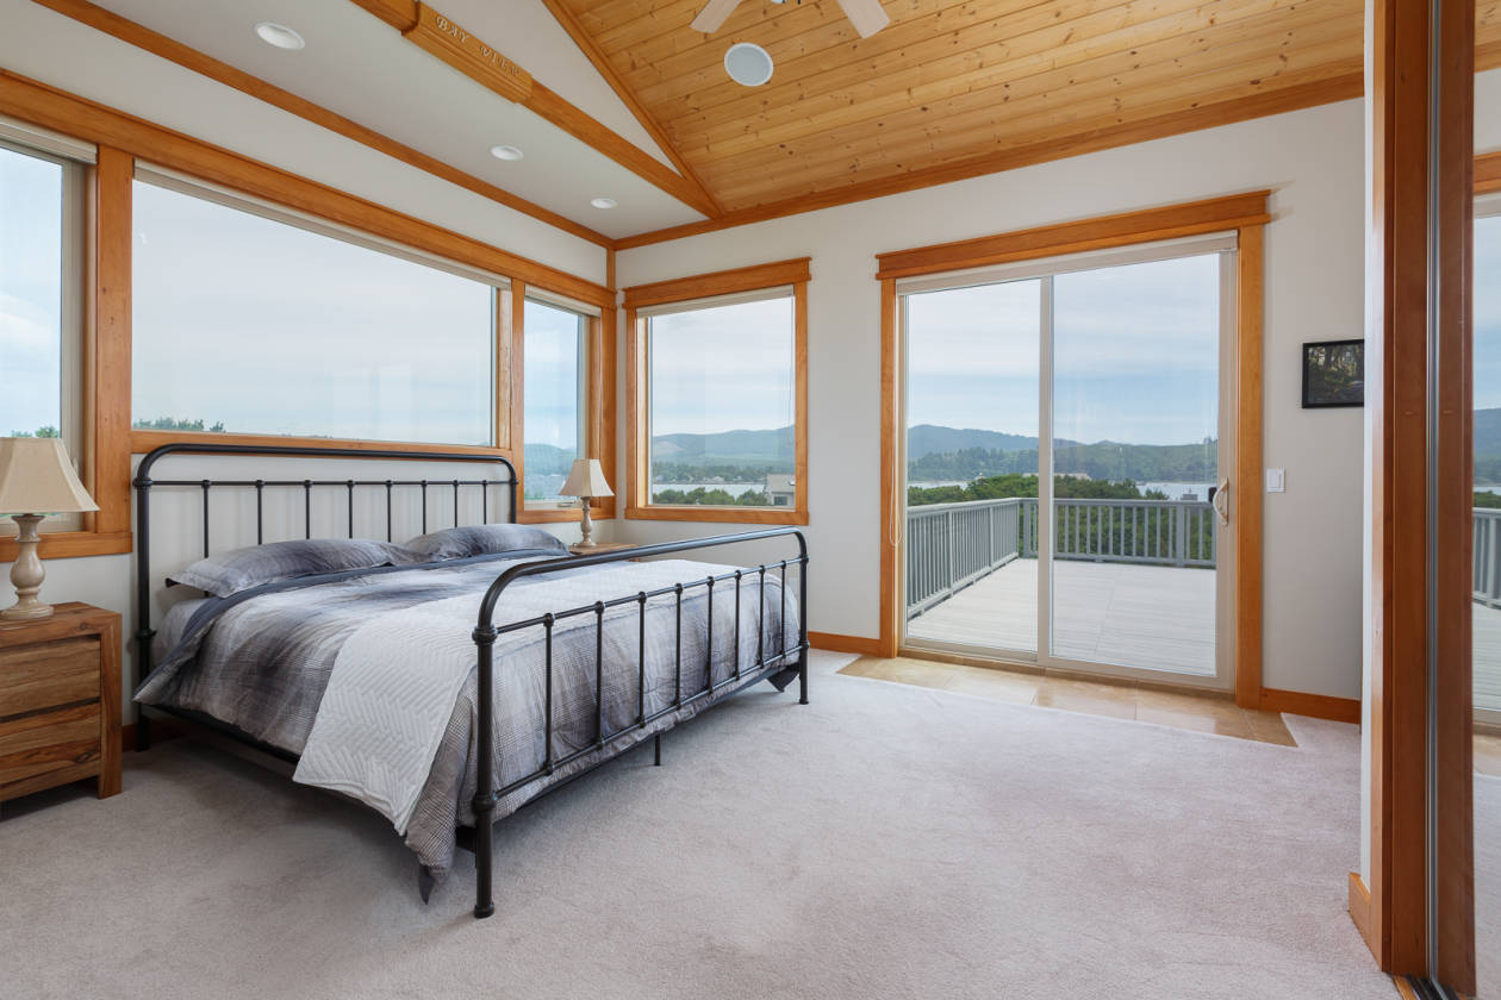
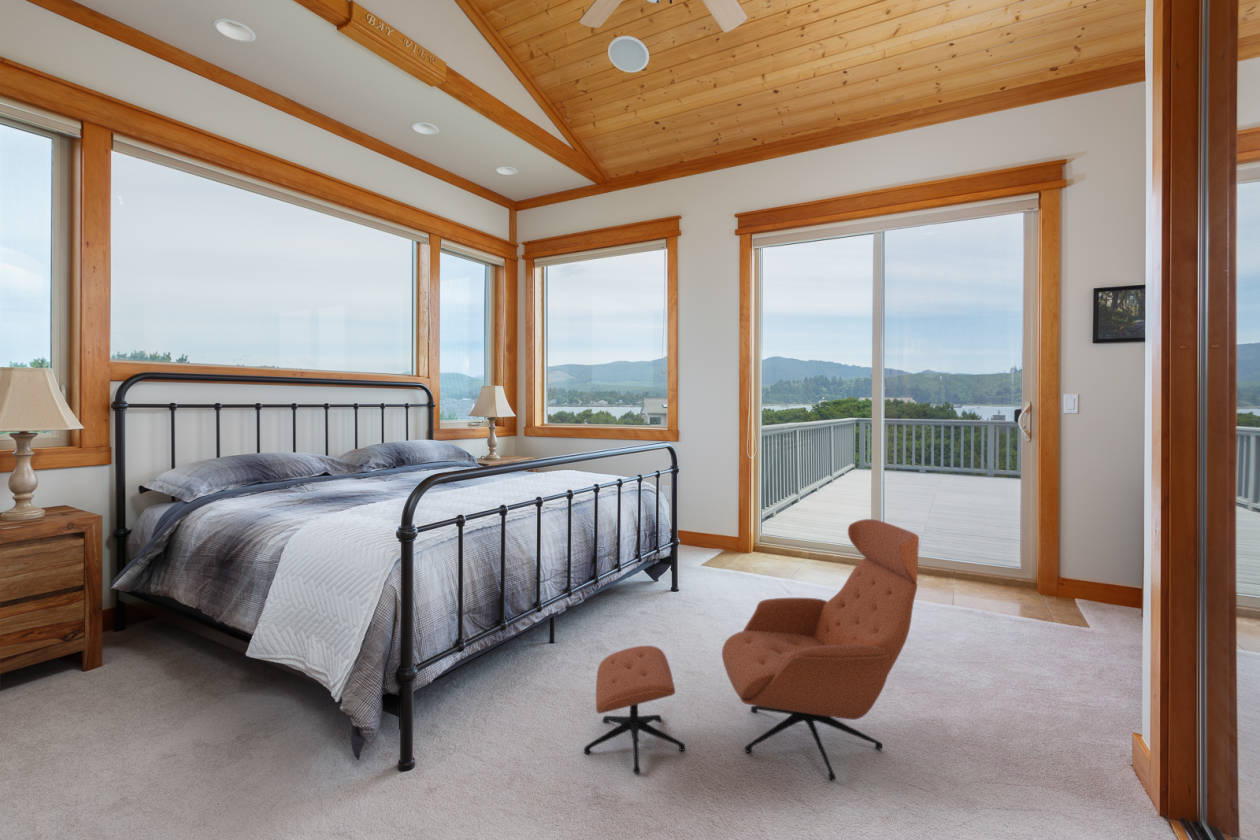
+ lounge chair [583,518,920,781]
